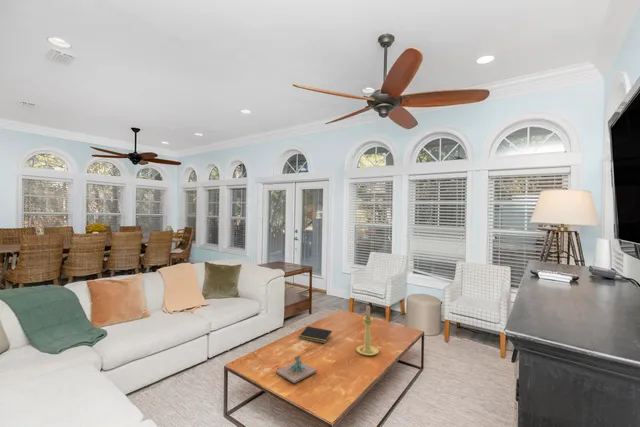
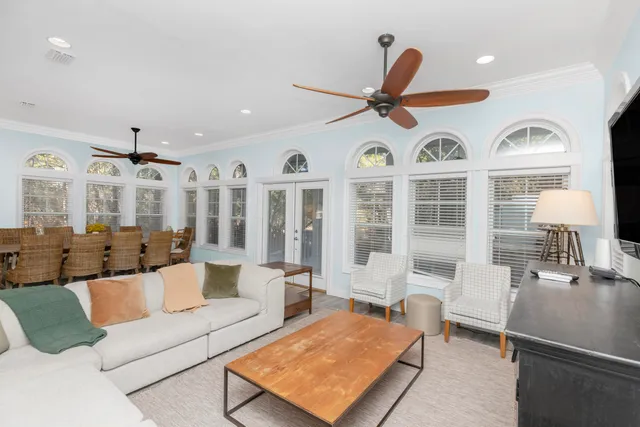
- architectural model [275,355,318,384]
- candle holder [355,305,380,357]
- notepad [298,325,333,344]
